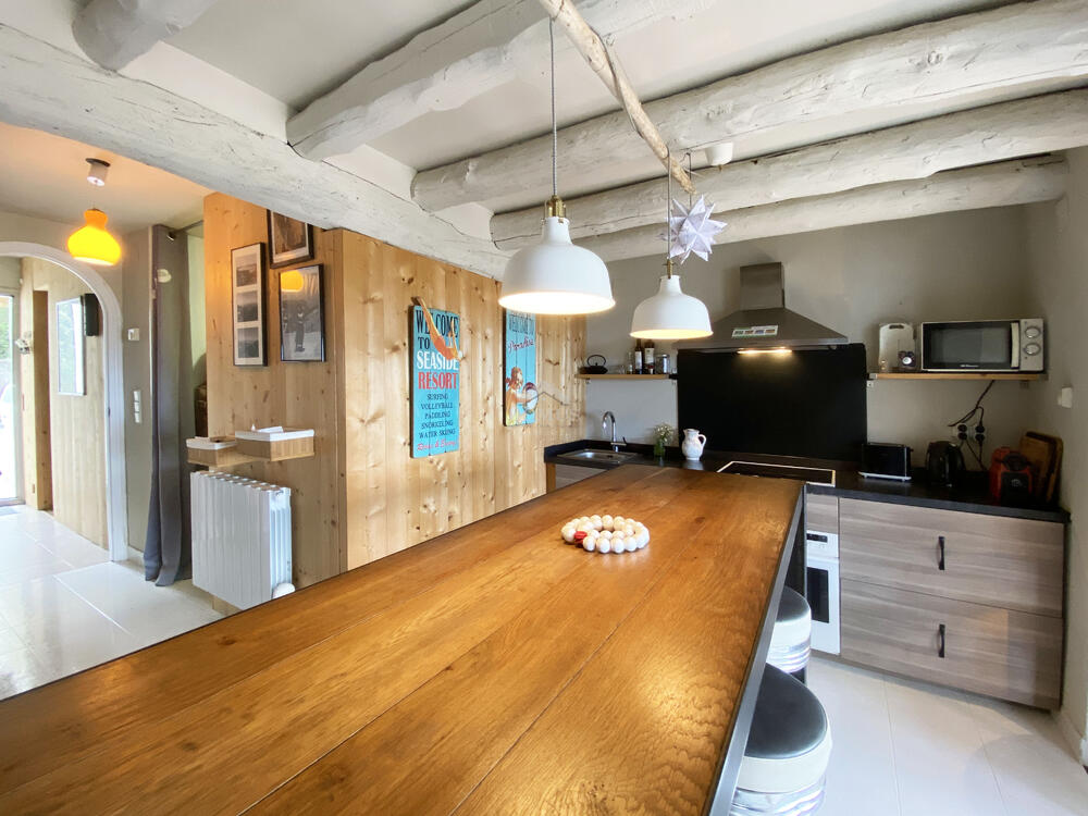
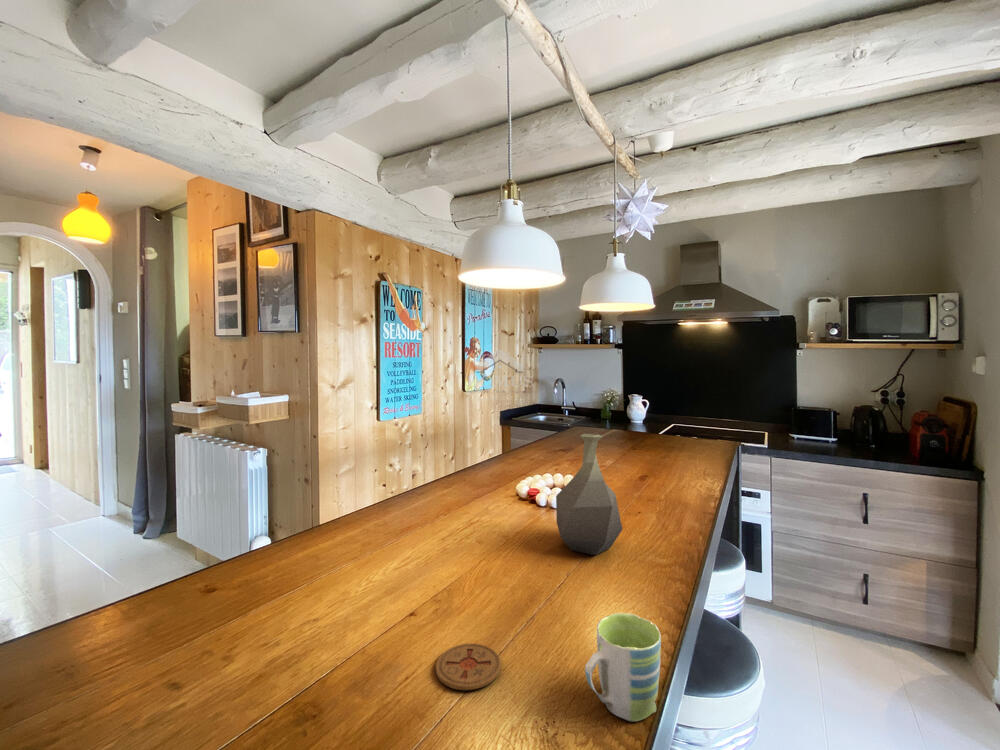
+ coaster [435,642,502,691]
+ vase [555,433,623,556]
+ mug [584,612,662,722]
